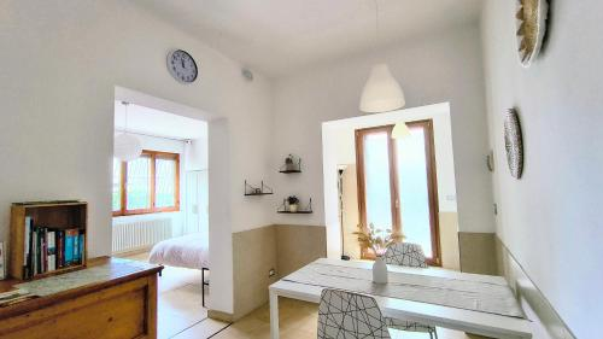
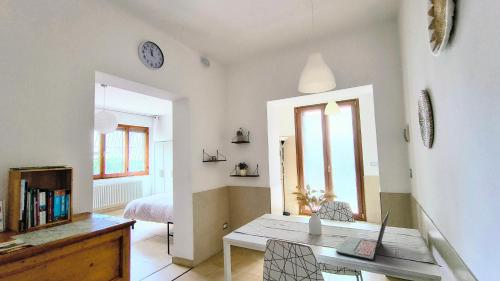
+ laptop [335,210,390,262]
